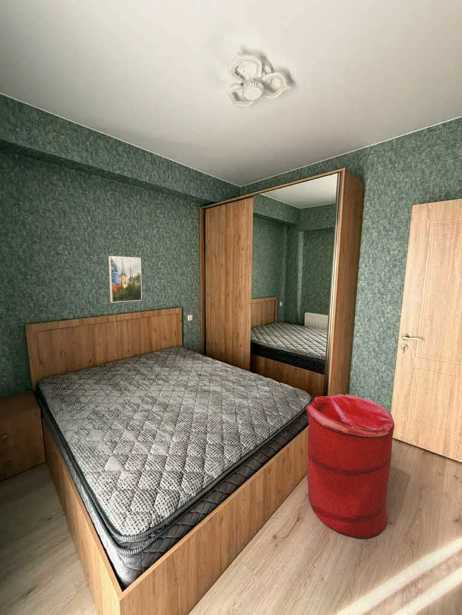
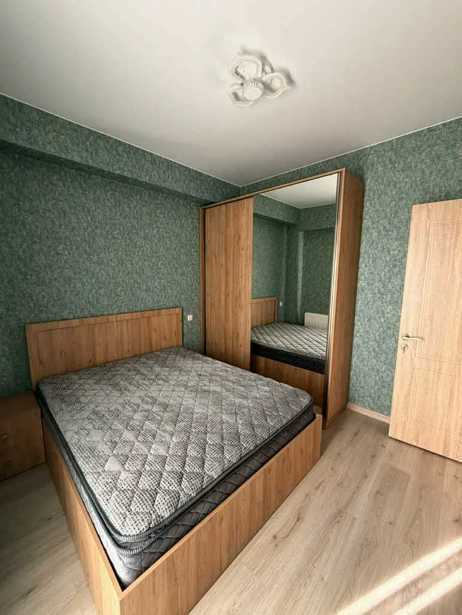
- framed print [108,255,143,303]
- laundry hamper [305,393,396,539]
